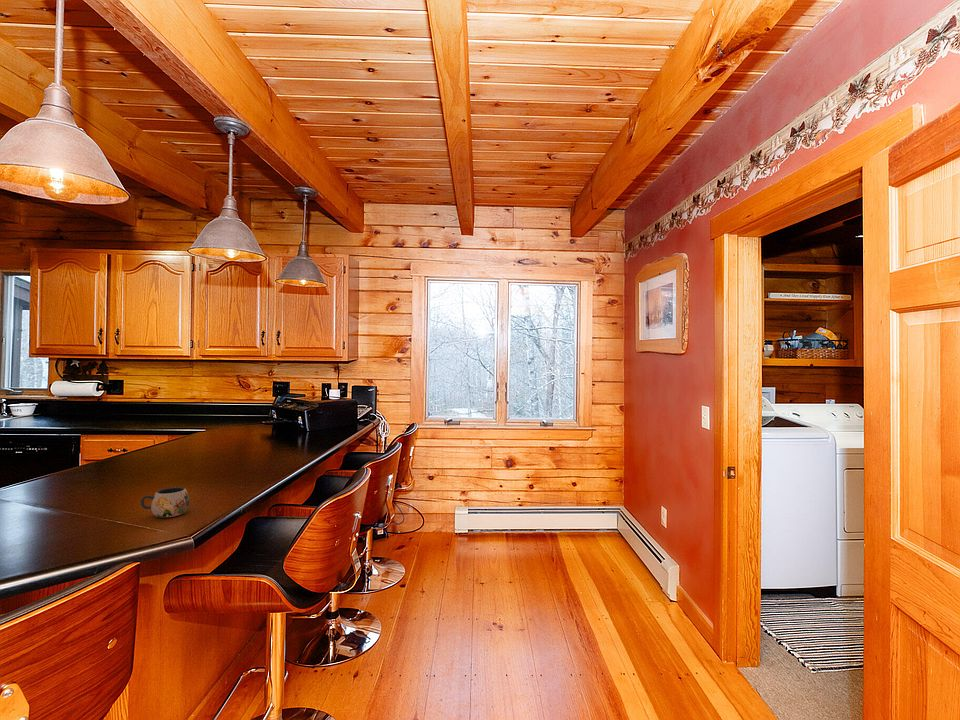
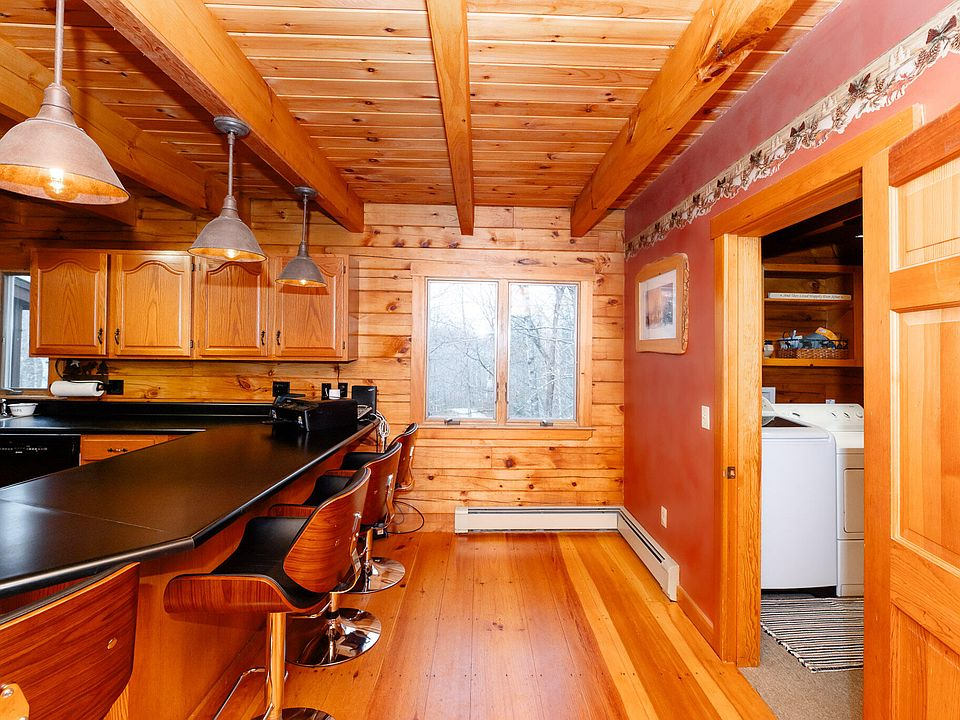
- mug [140,486,191,519]
